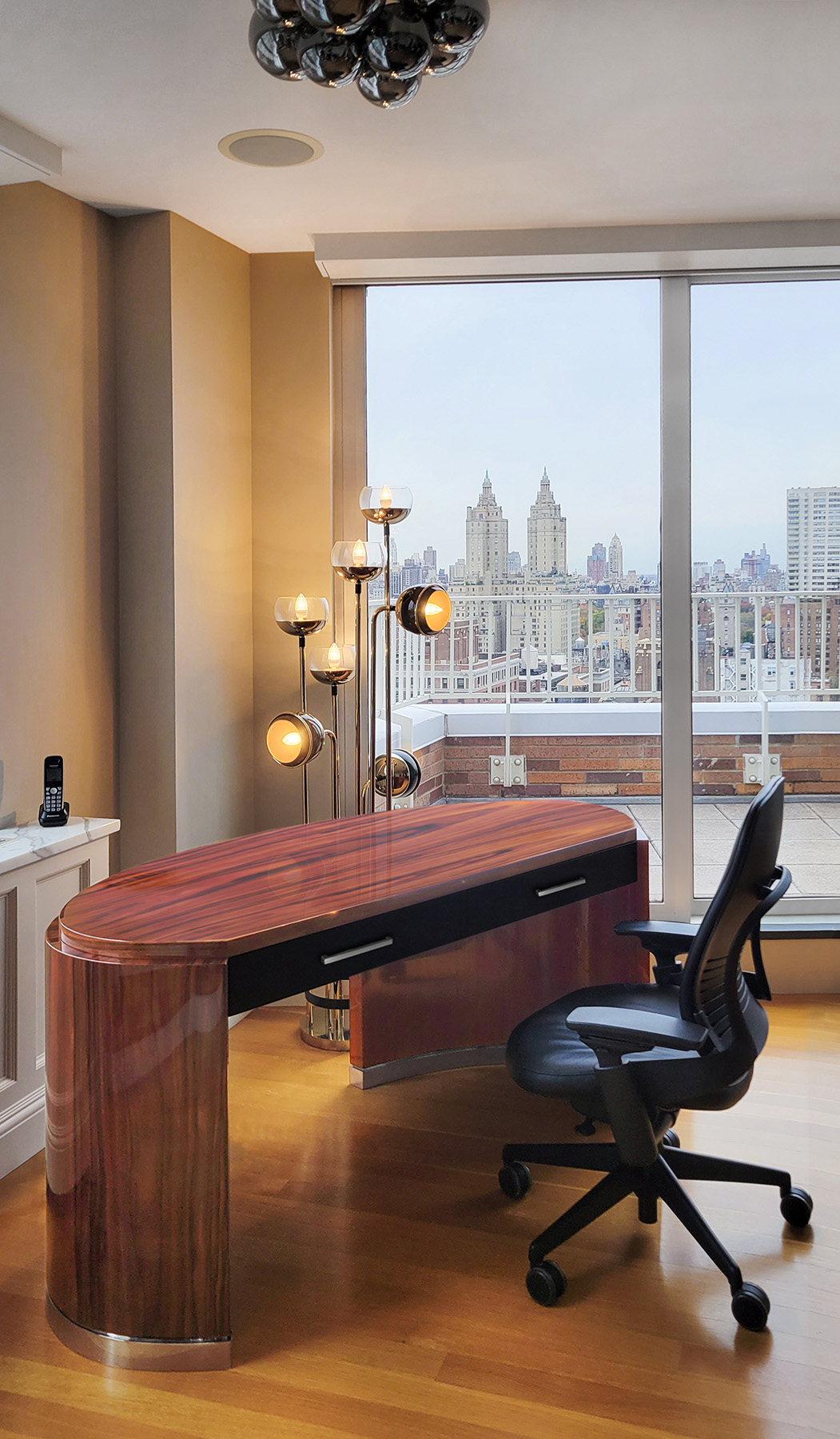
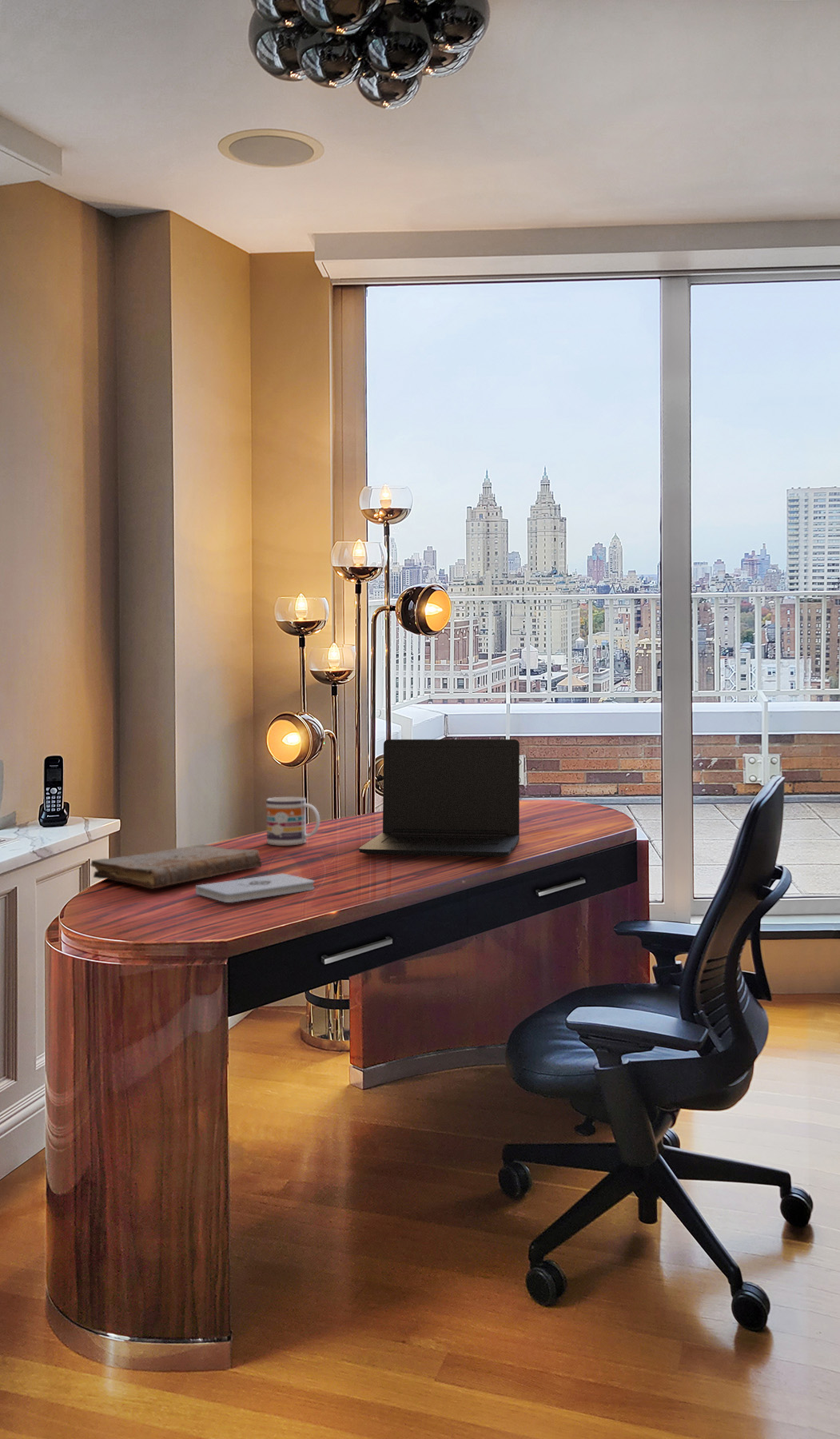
+ book [90,843,263,889]
+ mug [265,796,320,846]
+ laptop [358,739,520,858]
+ notepad [195,872,315,903]
